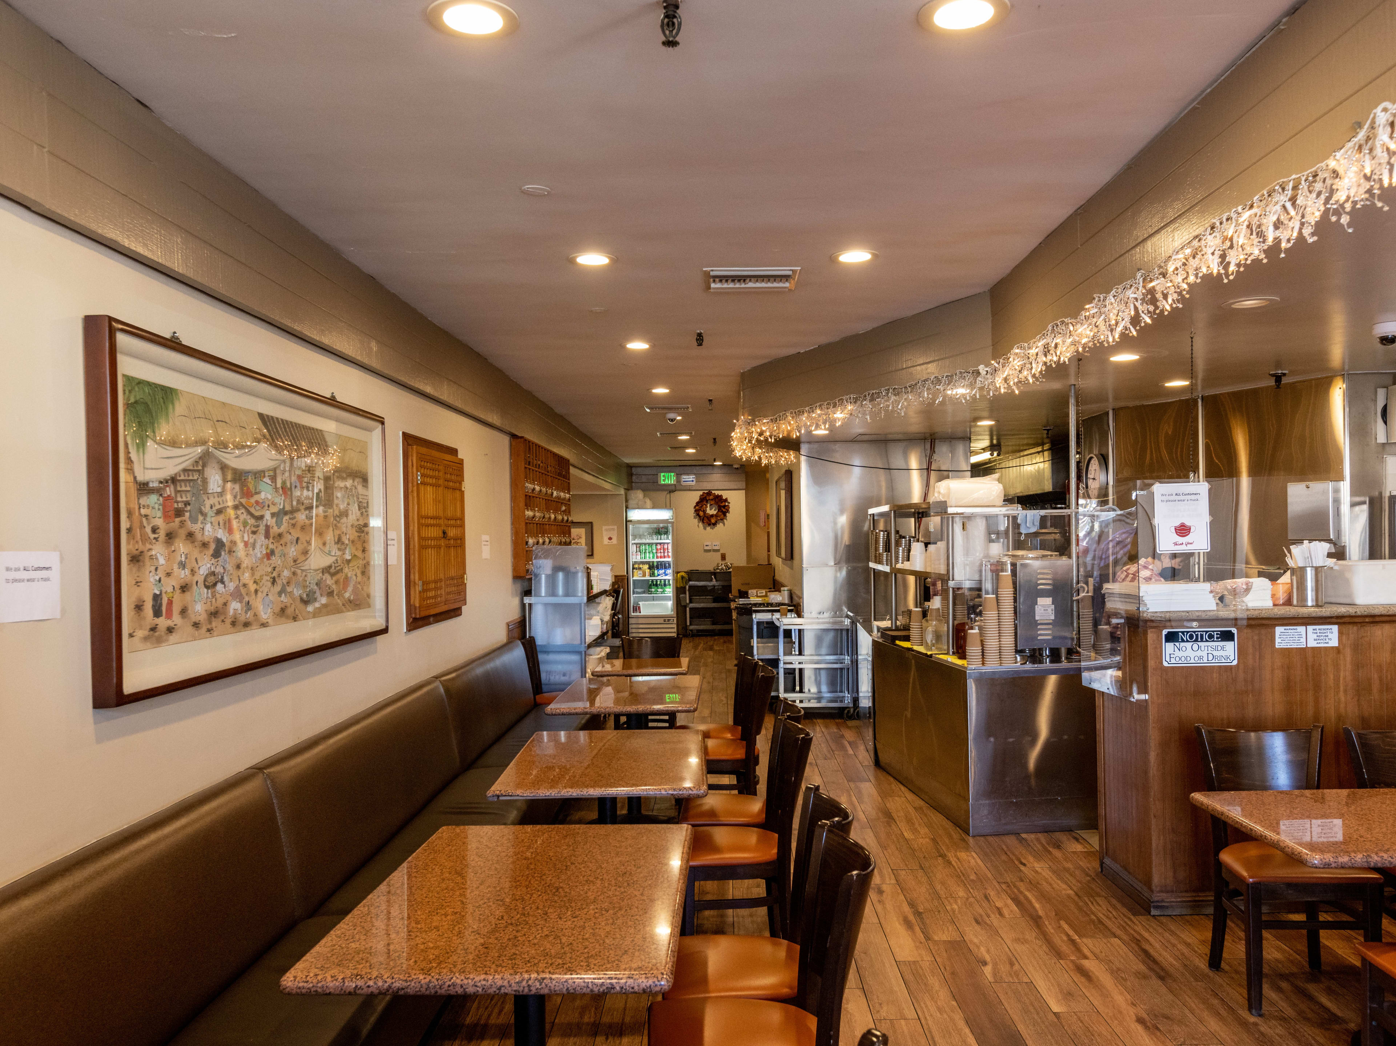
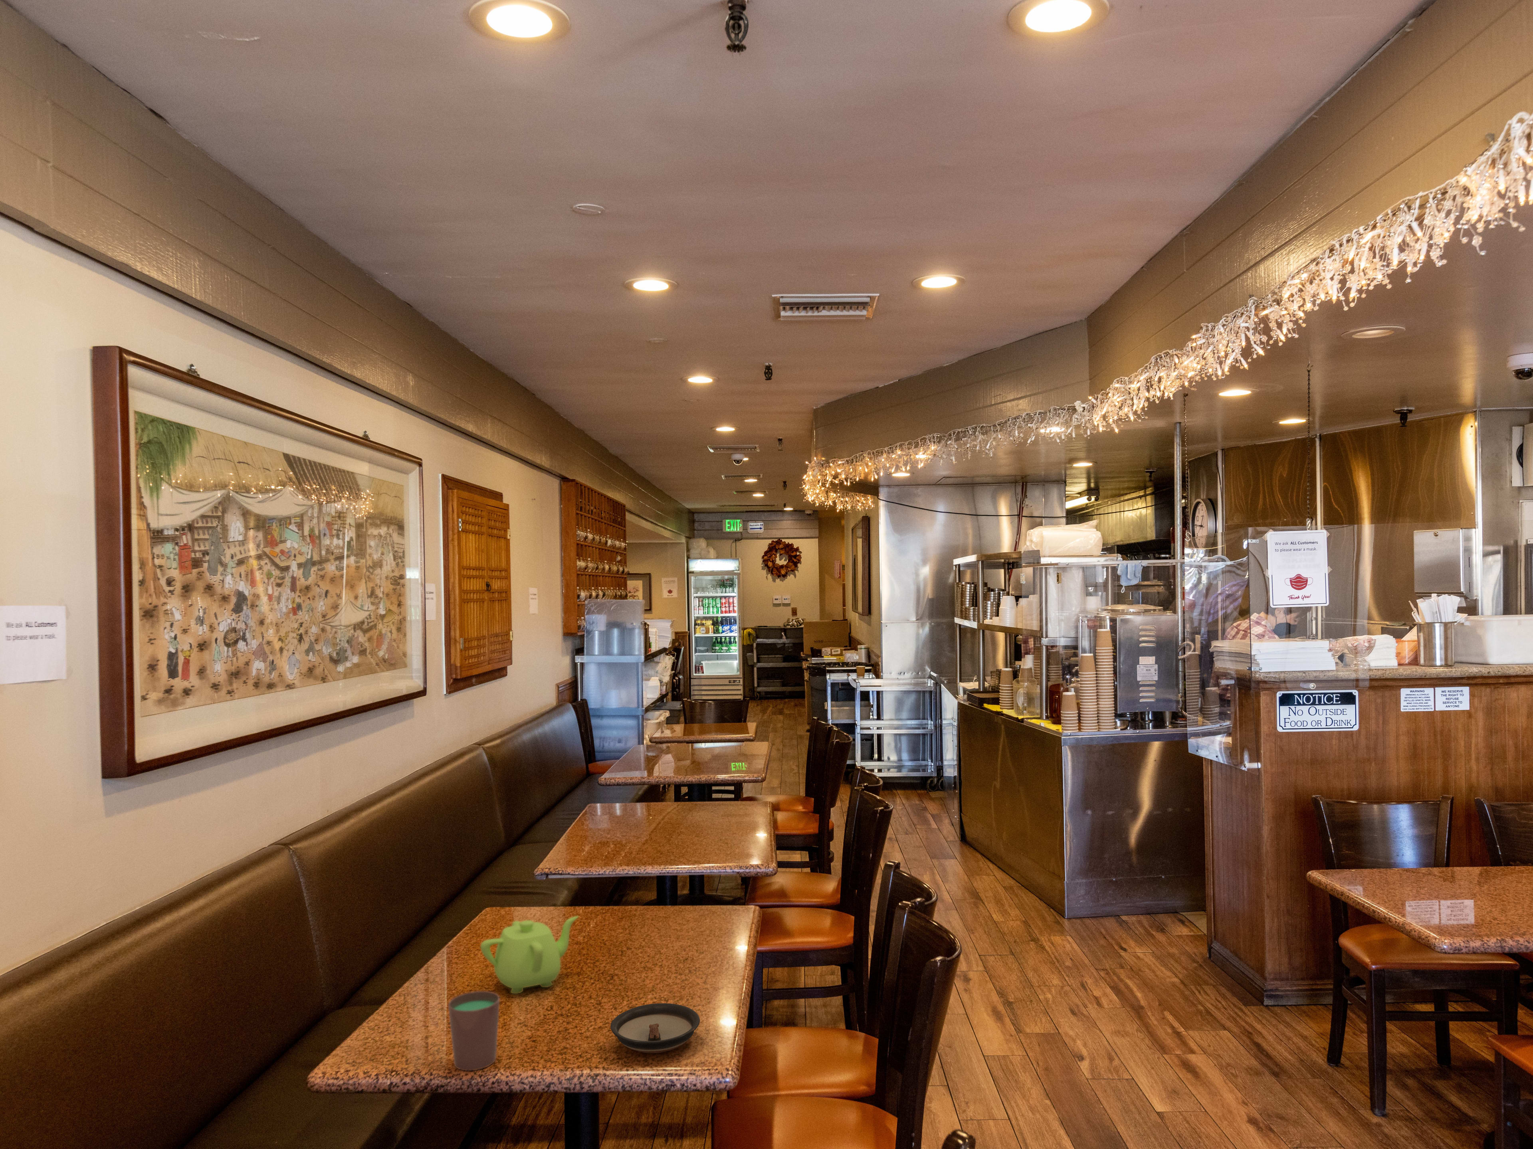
+ cup [448,991,500,1072]
+ teapot [480,916,579,995]
+ saucer [610,1003,700,1054]
